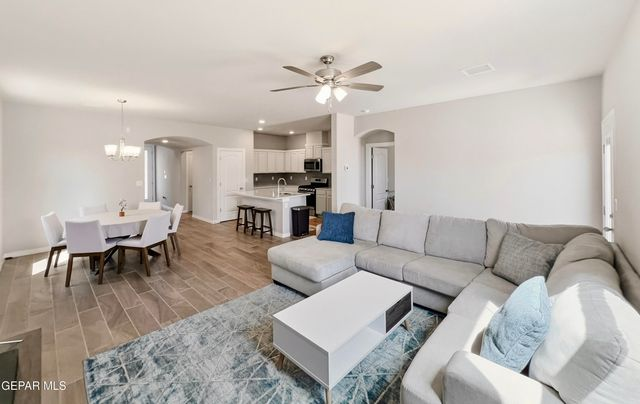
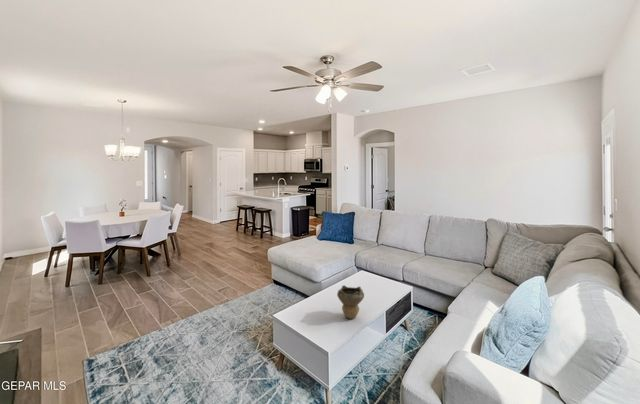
+ decorative bowl [336,284,365,320]
